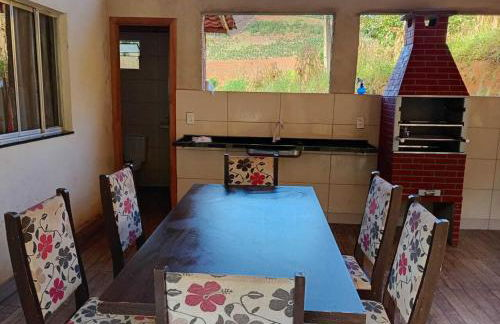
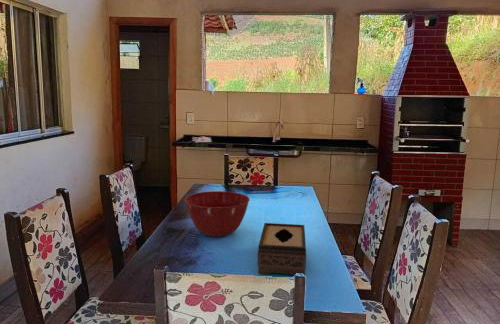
+ tissue box [257,222,307,276]
+ mixing bowl [184,190,251,238]
